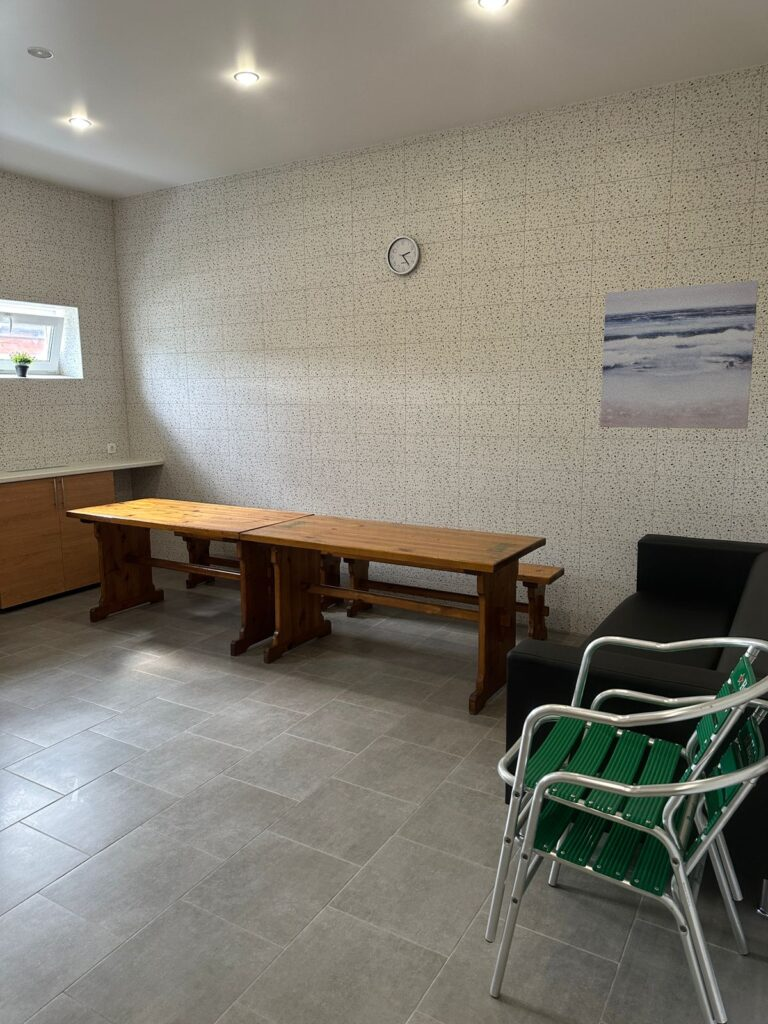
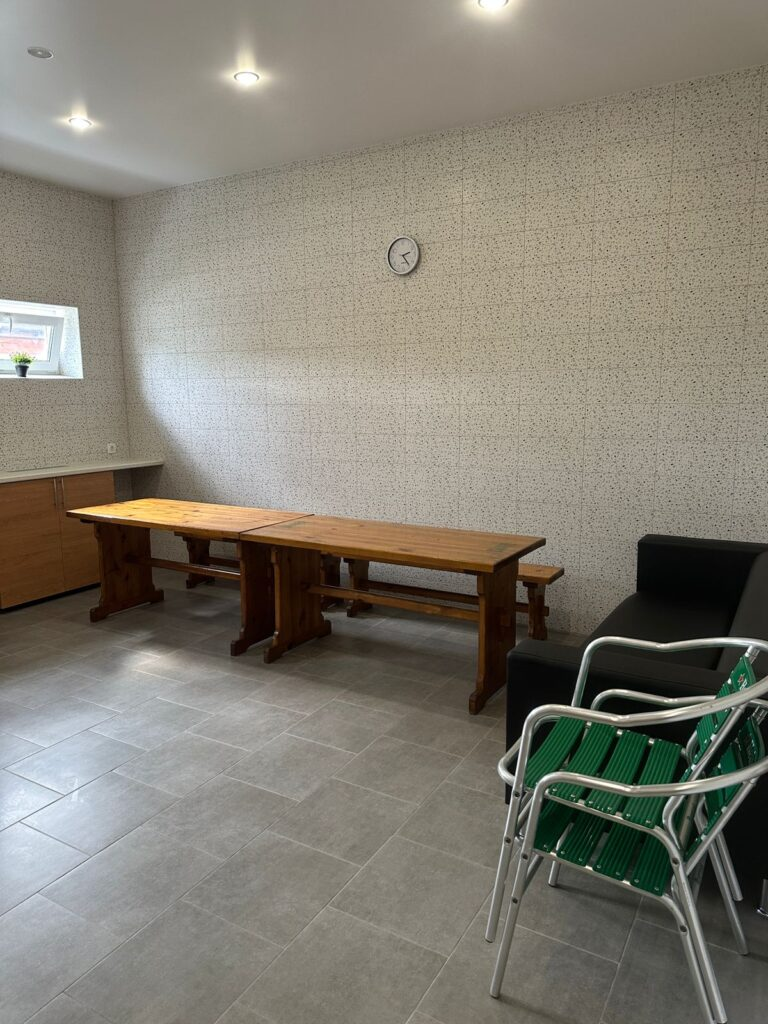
- wall art [599,279,759,430]
